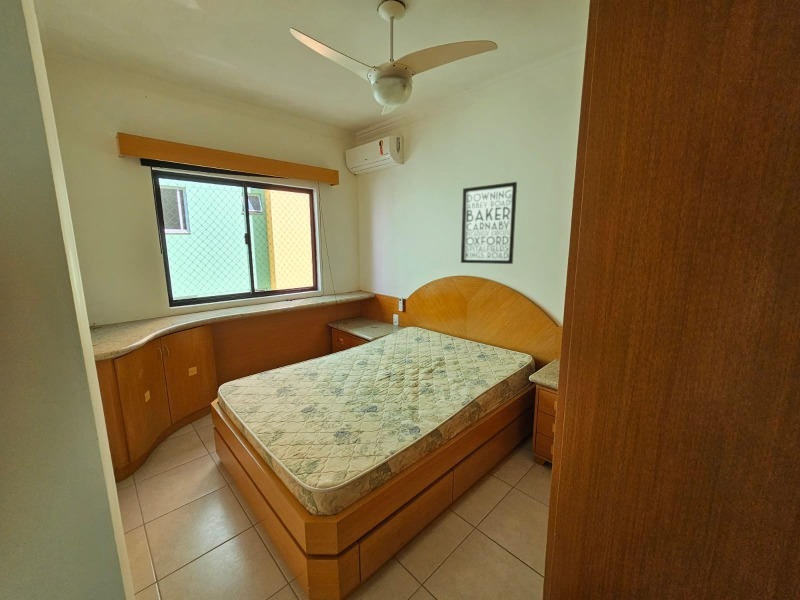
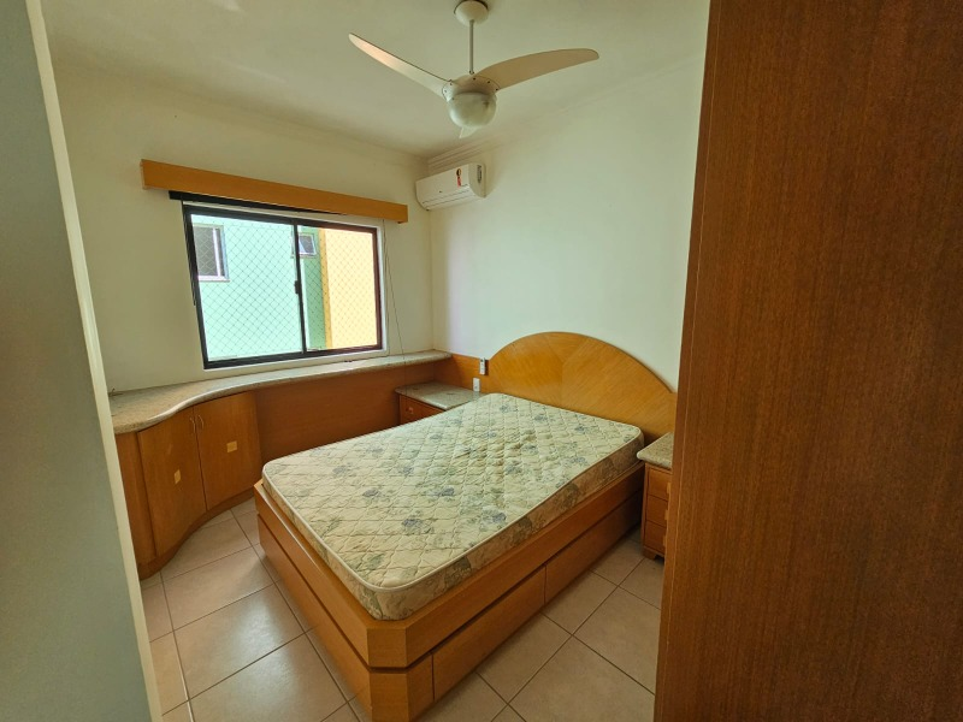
- wall art [460,181,518,265]
